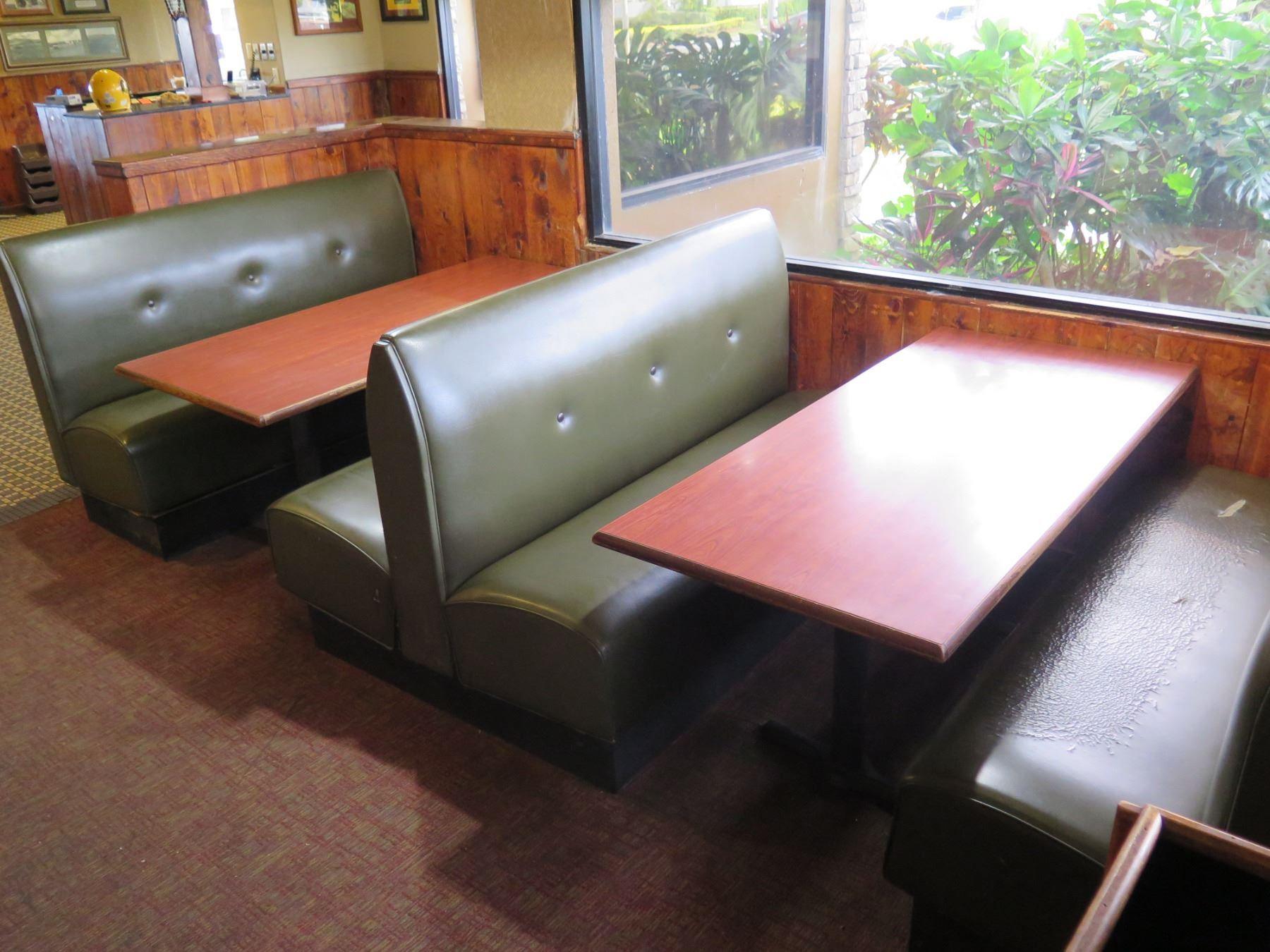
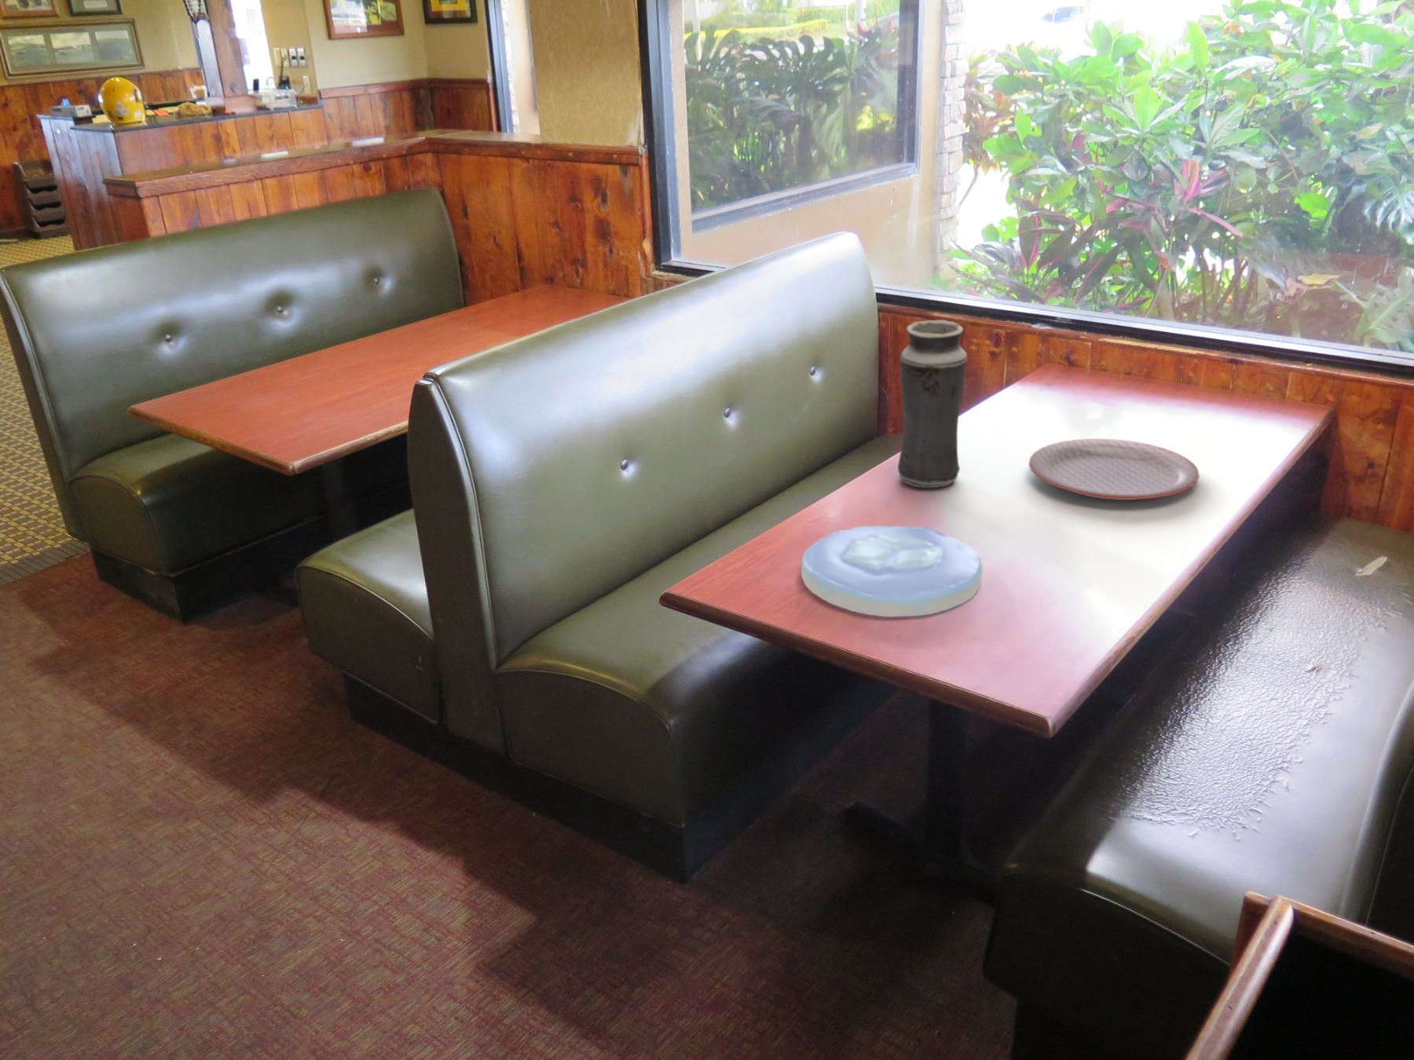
+ plate [1029,438,1200,501]
+ vase [897,320,968,489]
+ plate [801,524,983,618]
